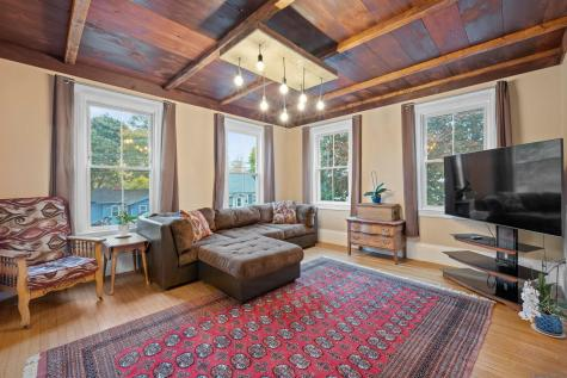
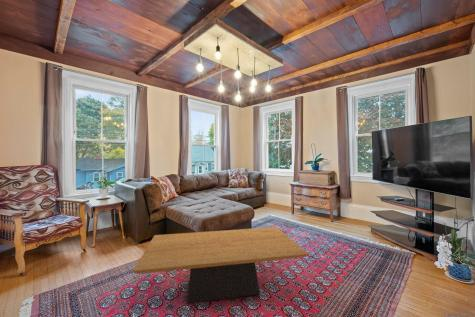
+ coffee table [131,226,309,304]
